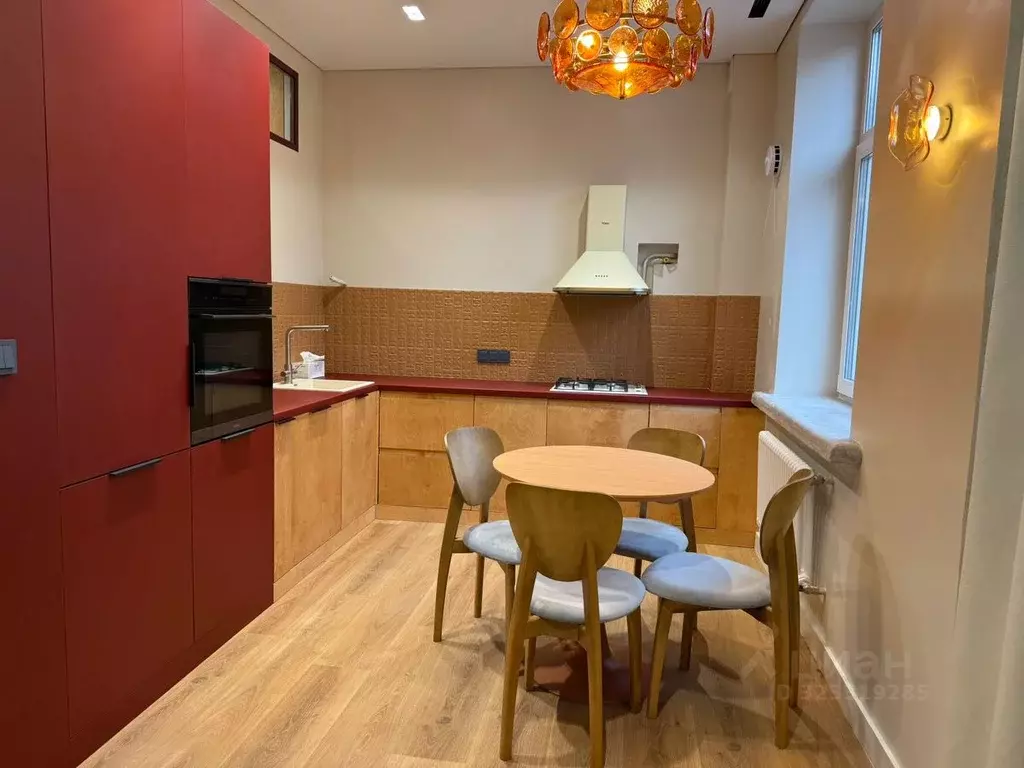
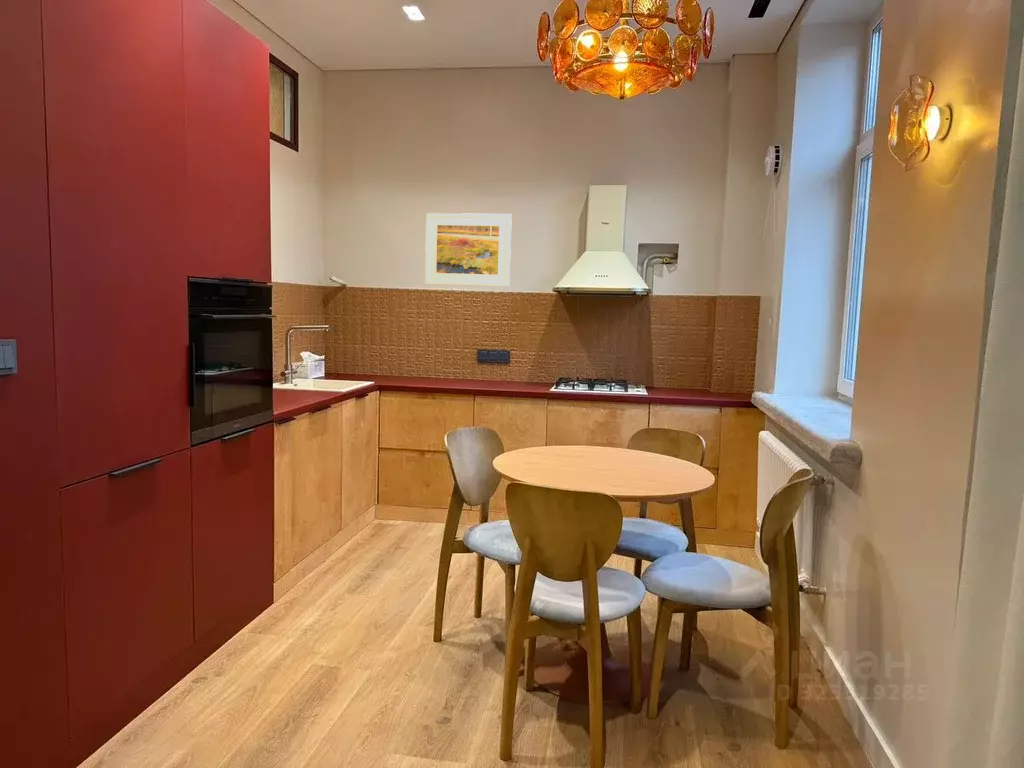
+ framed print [424,212,513,288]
